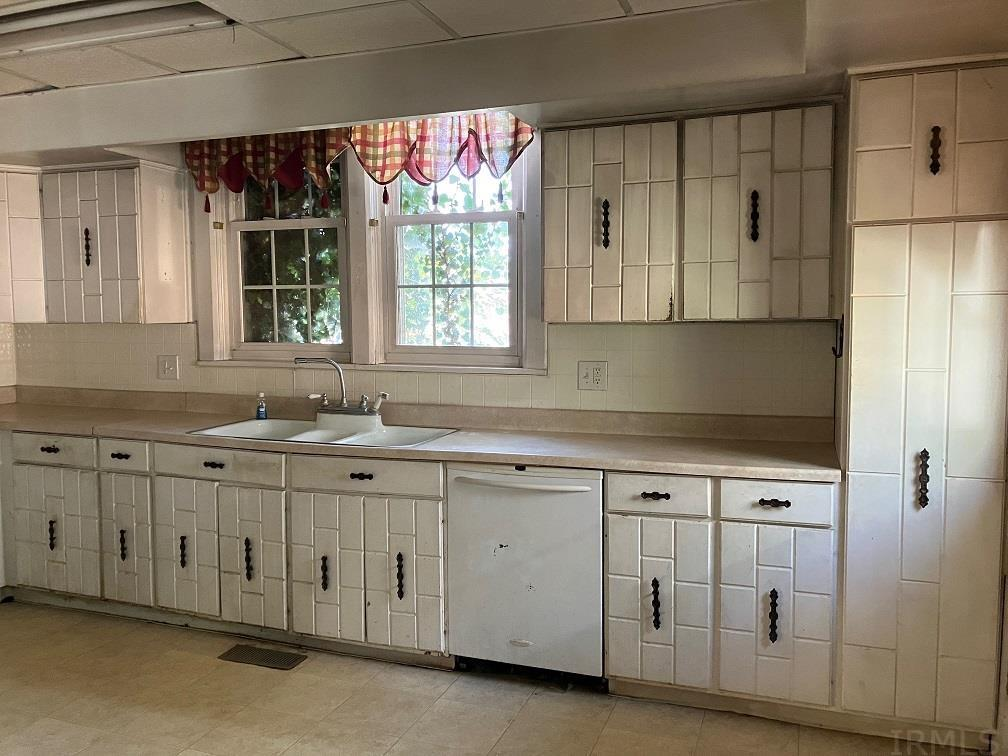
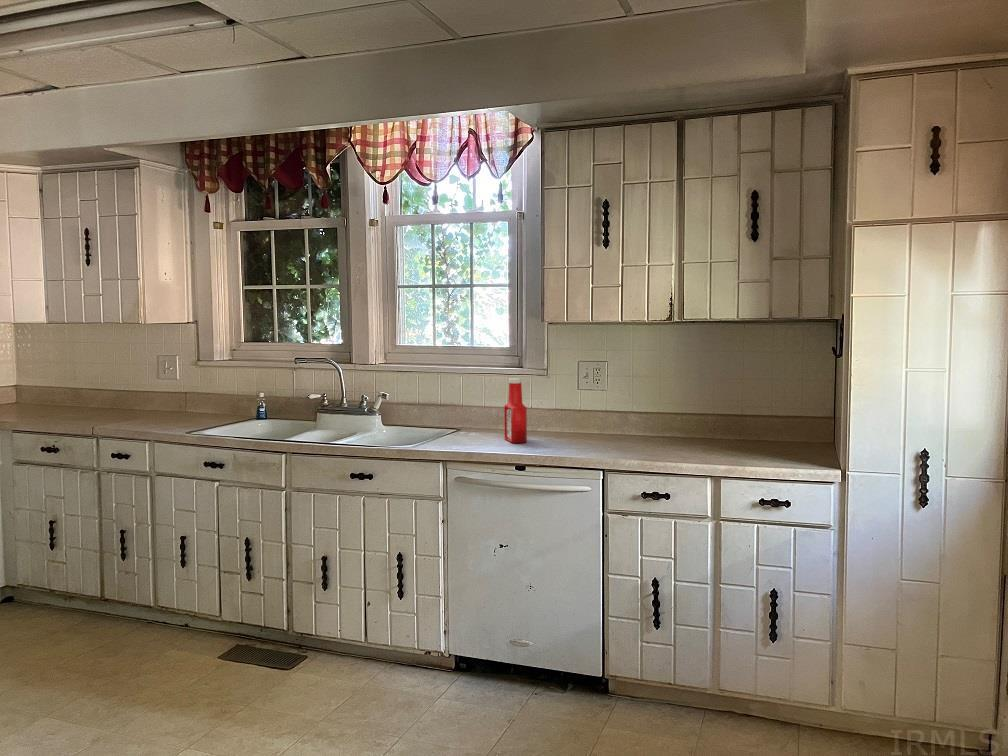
+ soap bottle [503,377,528,444]
